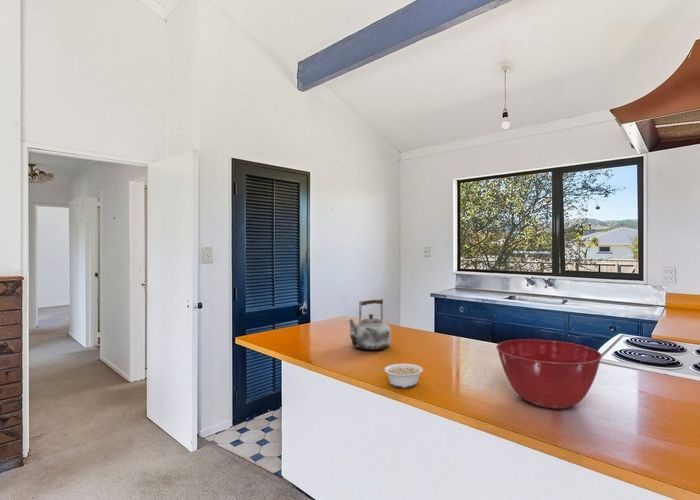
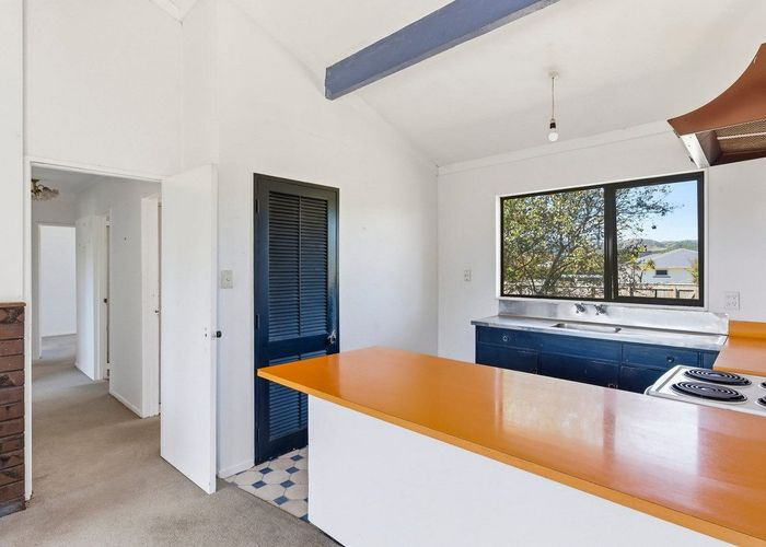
- kettle [347,298,392,351]
- mixing bowl [495,338,603,410]
- legume [375,363,424,389]
